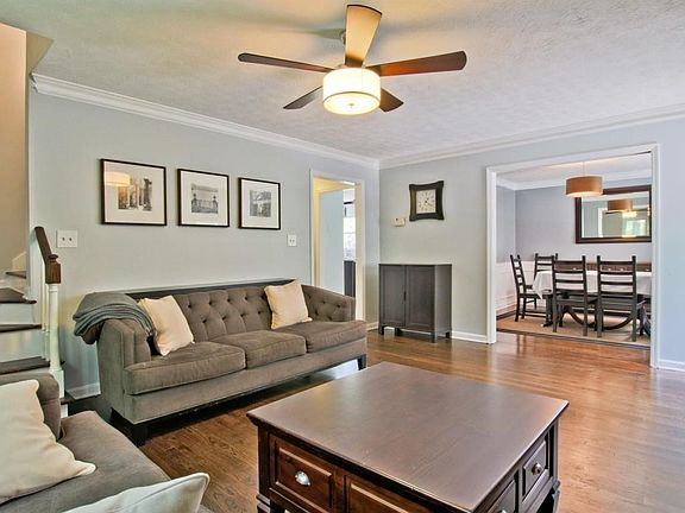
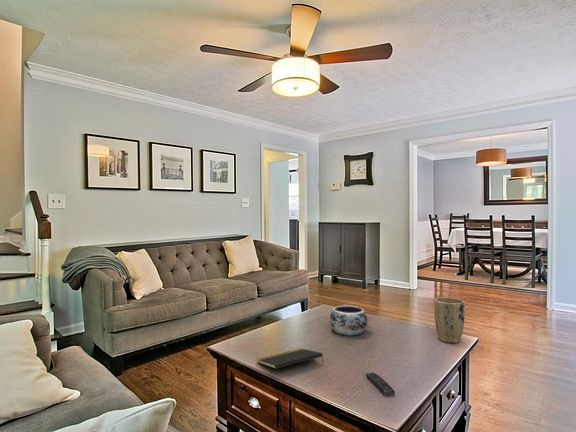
+ decorative bowl [329,304,368,337]
+ plant pot [434,297,466,344]
+ remote control [365,371,396,397]
+ notepad [256,348,324,370]
